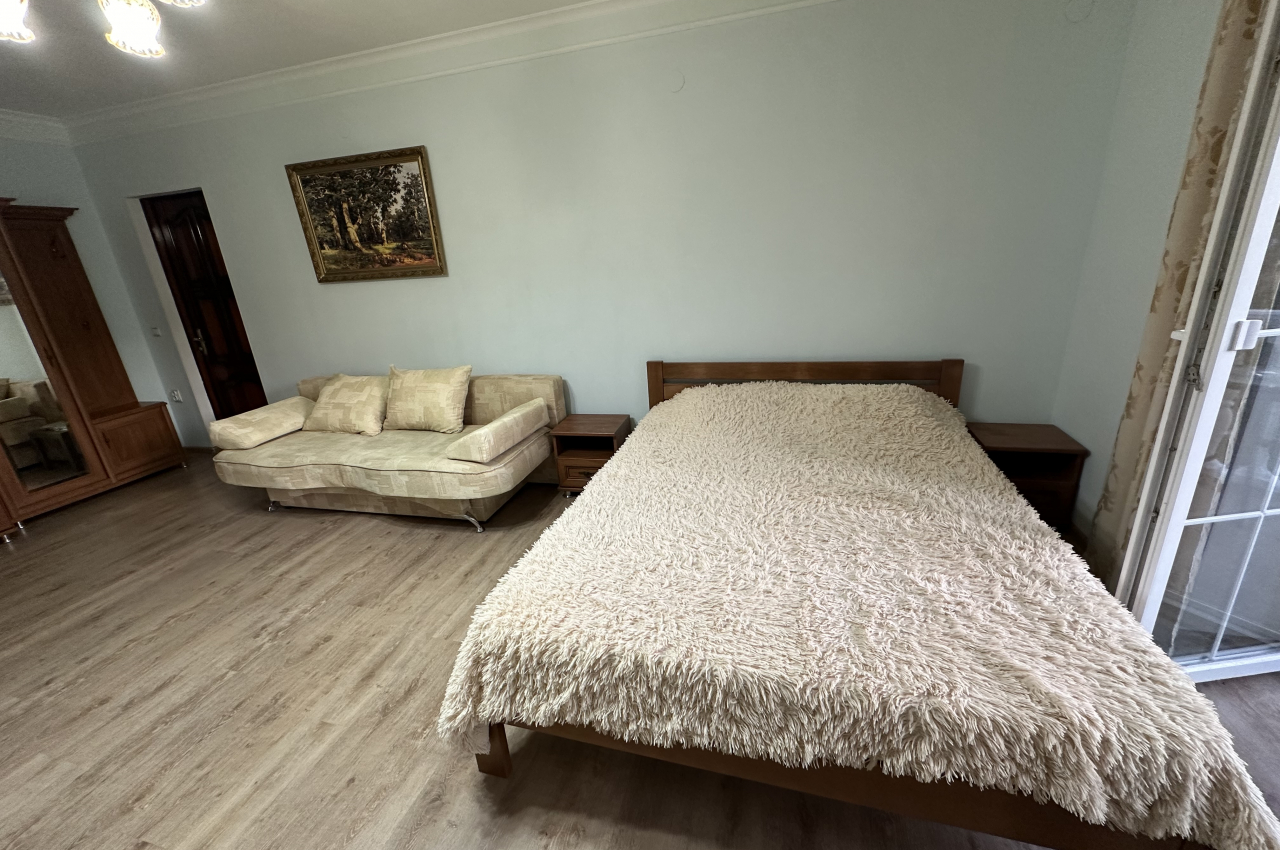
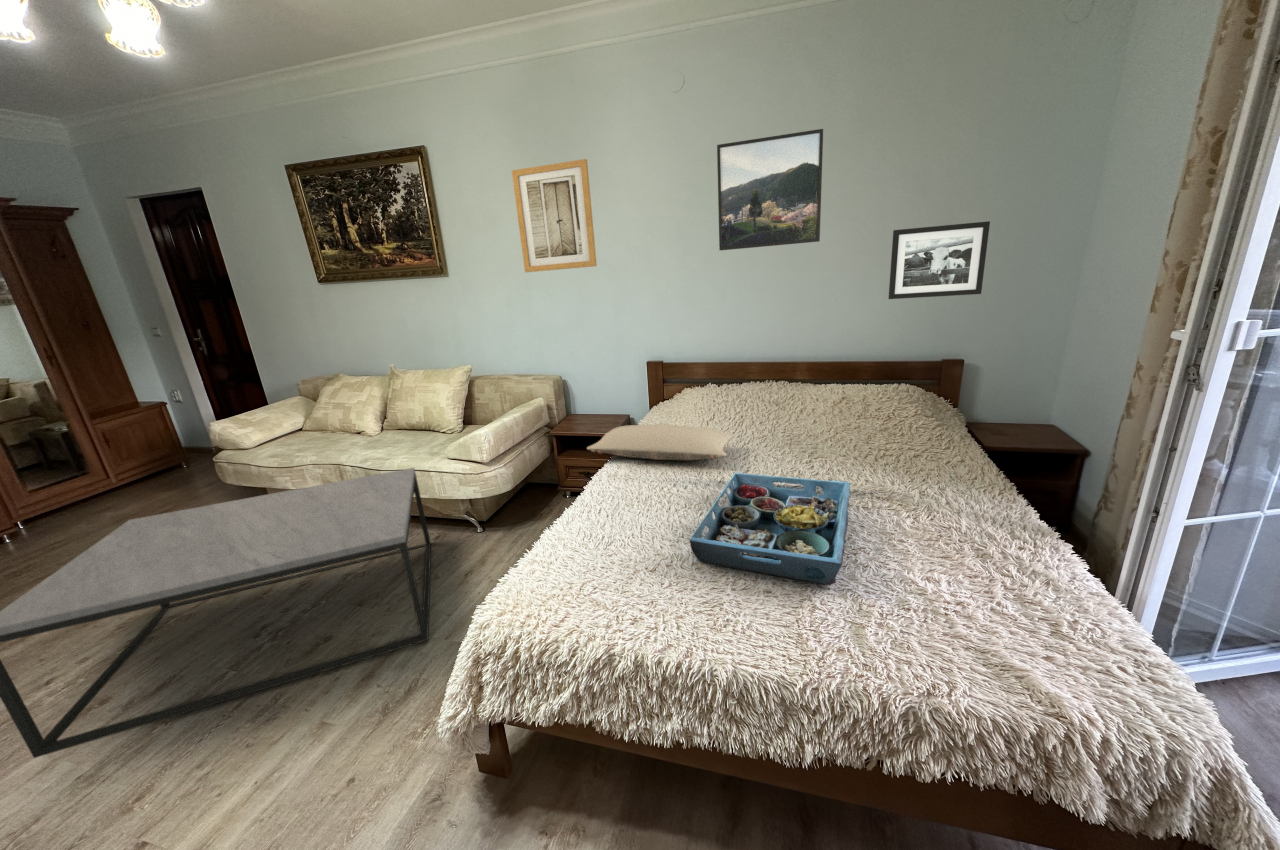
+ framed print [716,128,824,252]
+ picture frame [887,220,991,300]
+ wall art [511,158,598,273]
+ coffee table [0,467,432,759]
+ pillow [586,423,735,461]
+ serving tray [689,472,851,586]
